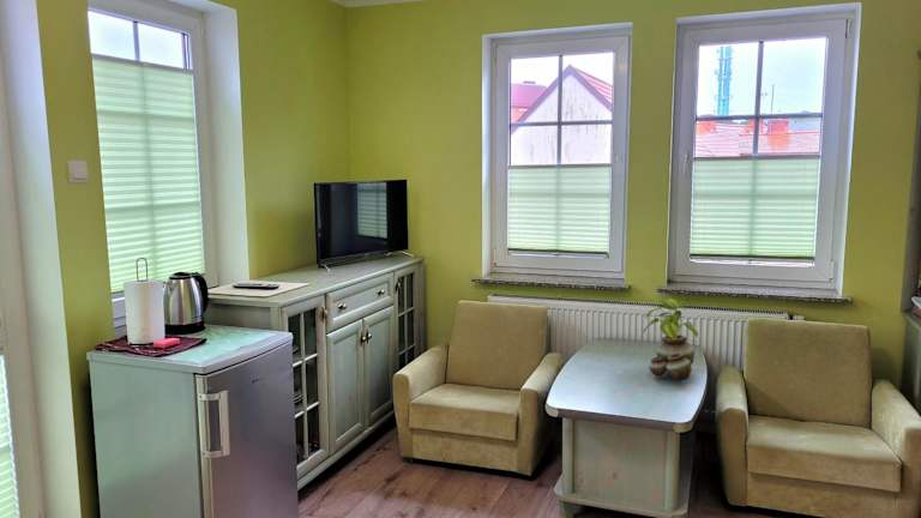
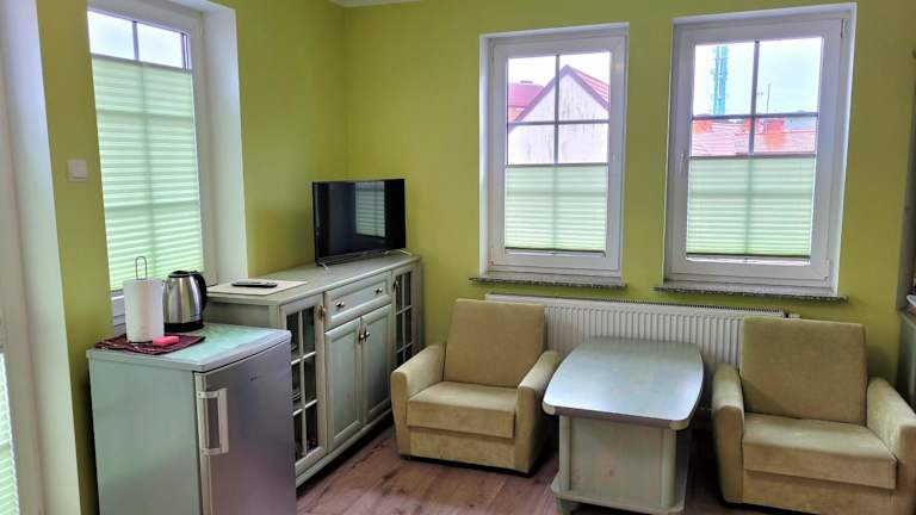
- potted plant [642,297,699,383]
